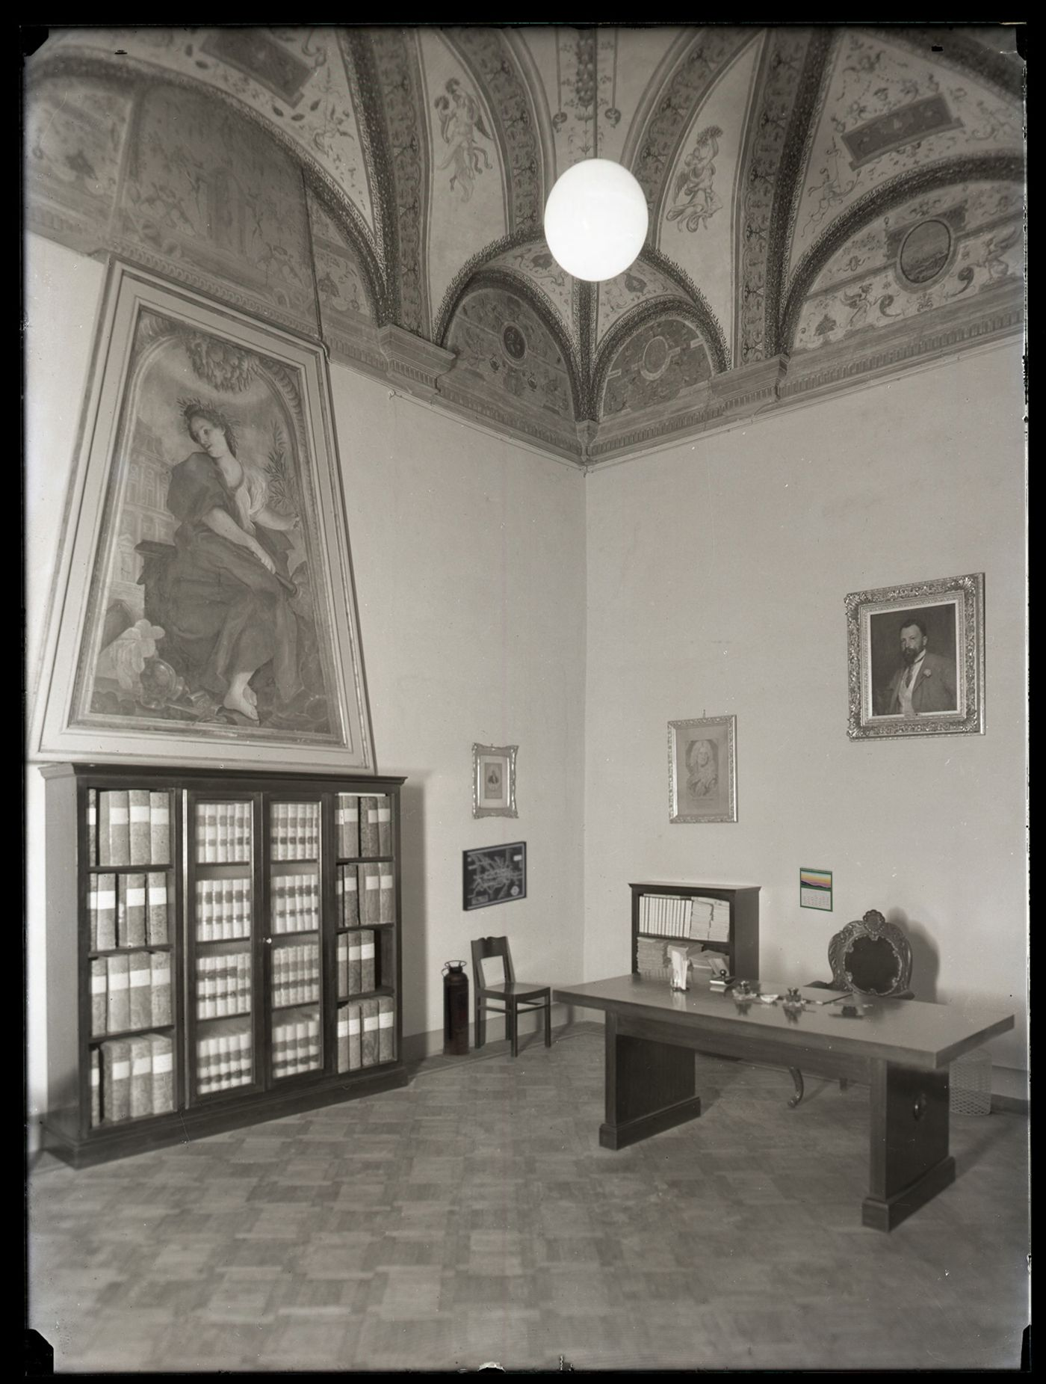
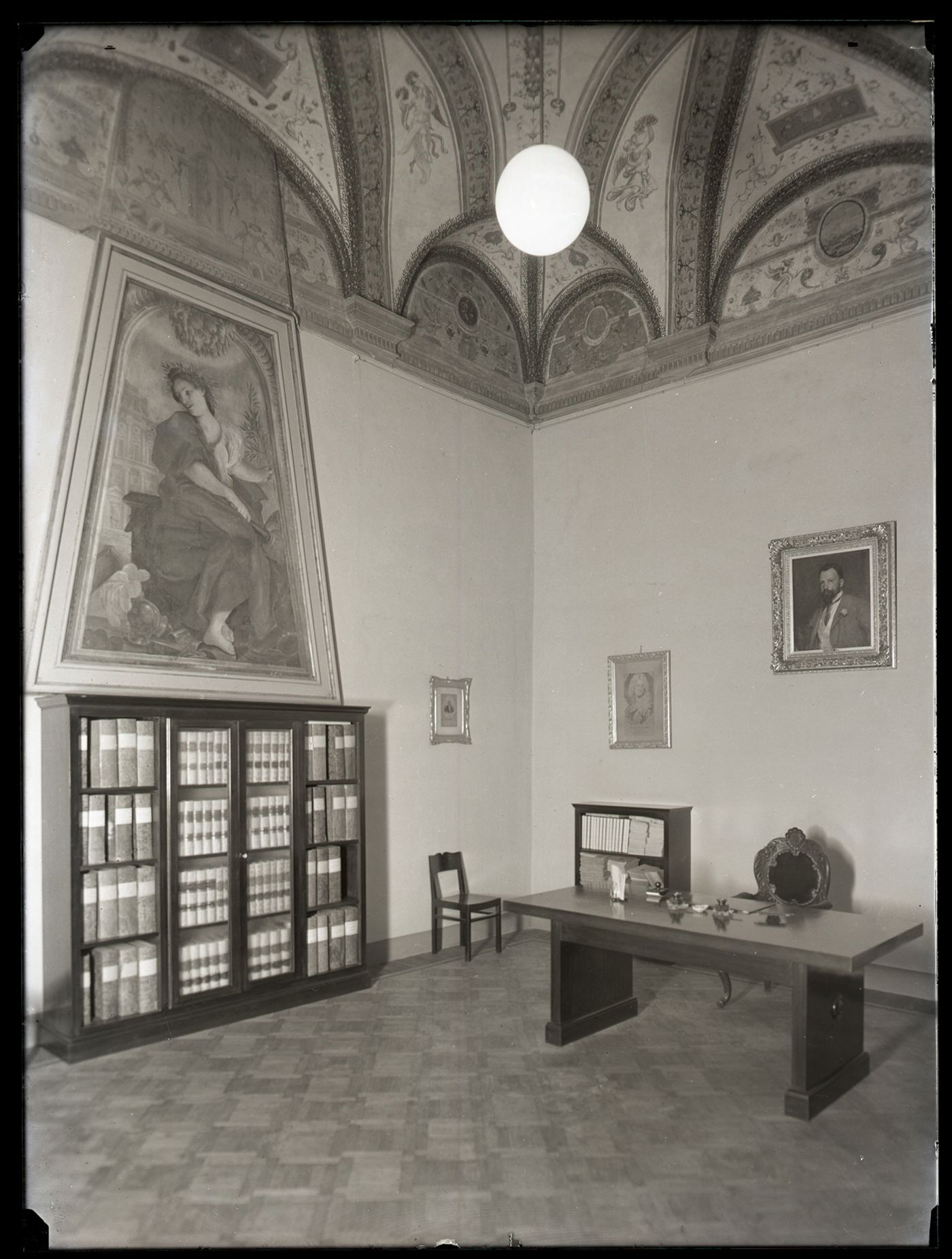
- wall art [461,841,527,912]
- fire extinguisher [441,960,470,1056]
- waste bin [949,1047,993,1116]
- calendar [799,866,834,912]
